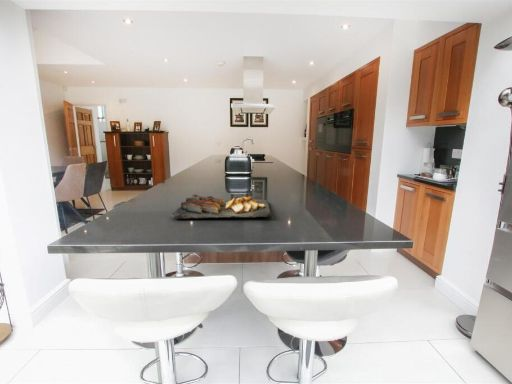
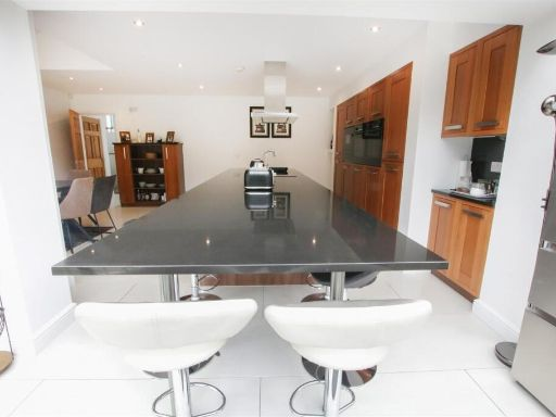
- food platter [171,193,273,220]
